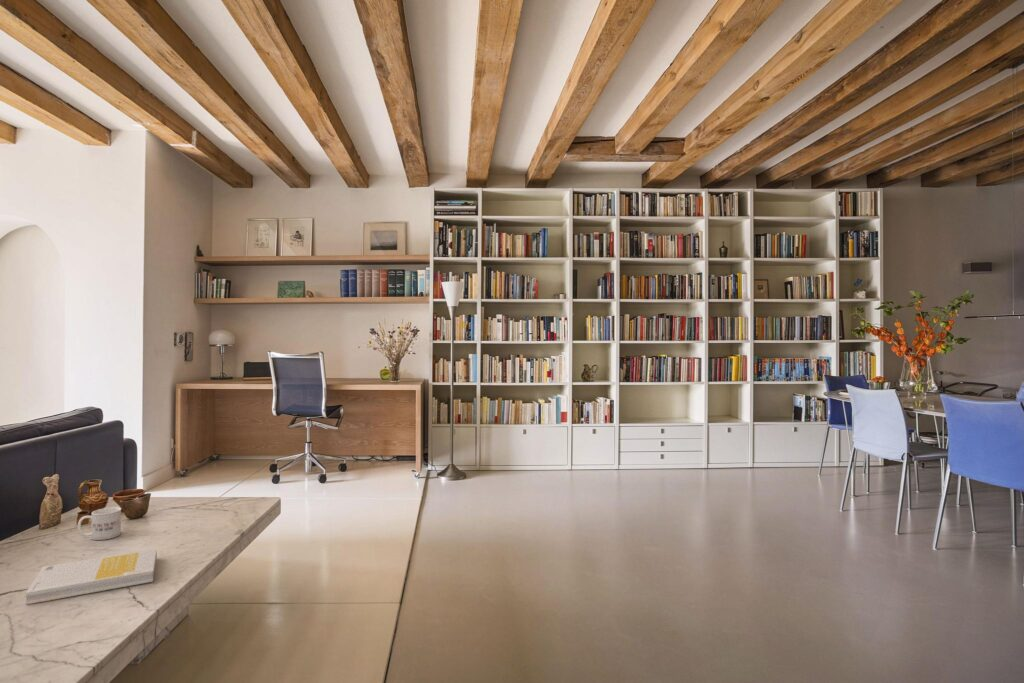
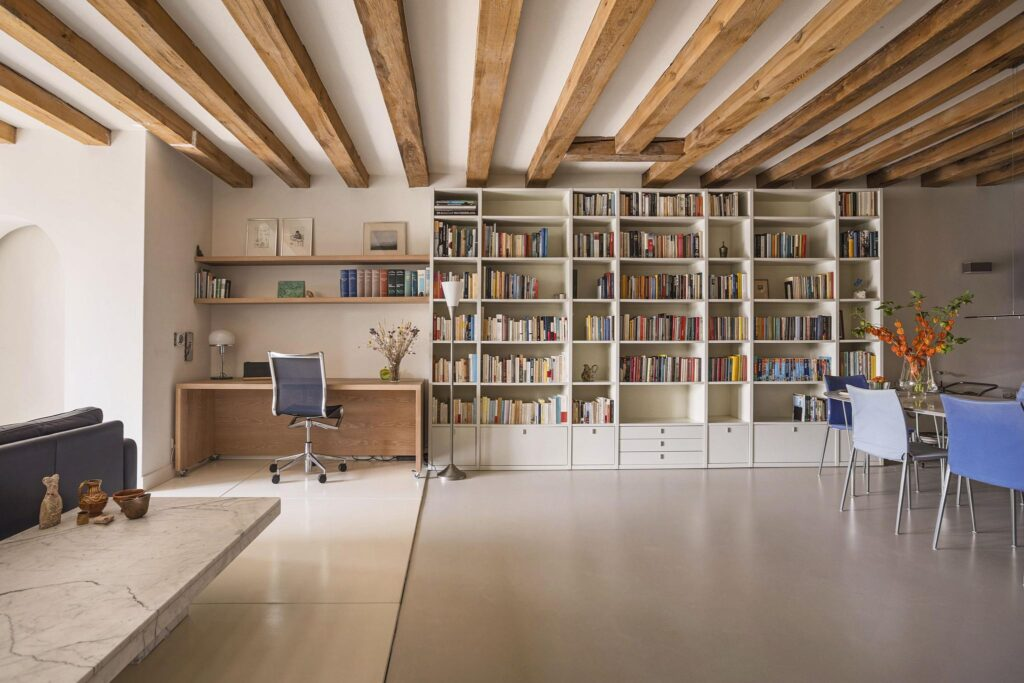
- book [24,548,158,606]
- mug [77,506,122,541]
